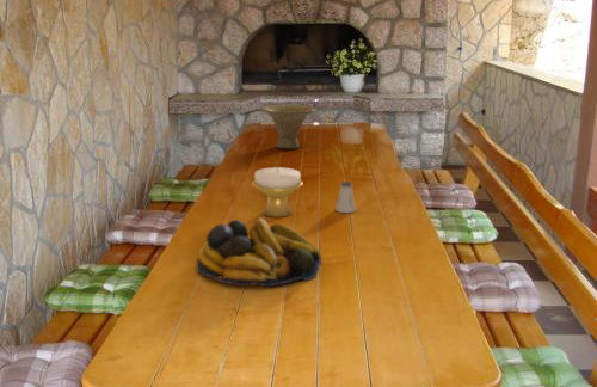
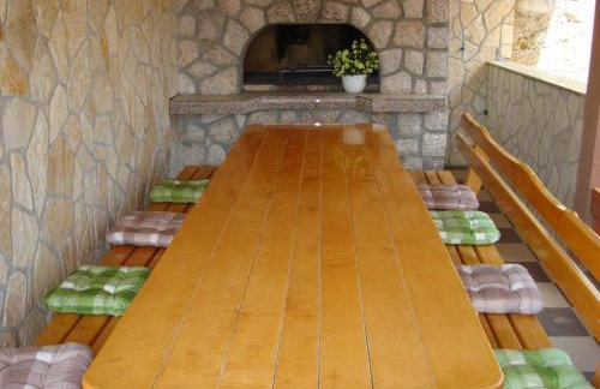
- candle holder [251,166,304,219]
- saltshaker [334,180,357,214]
- bowl [260,104,318,149]
- fruit bowl [196,216,322,288]
